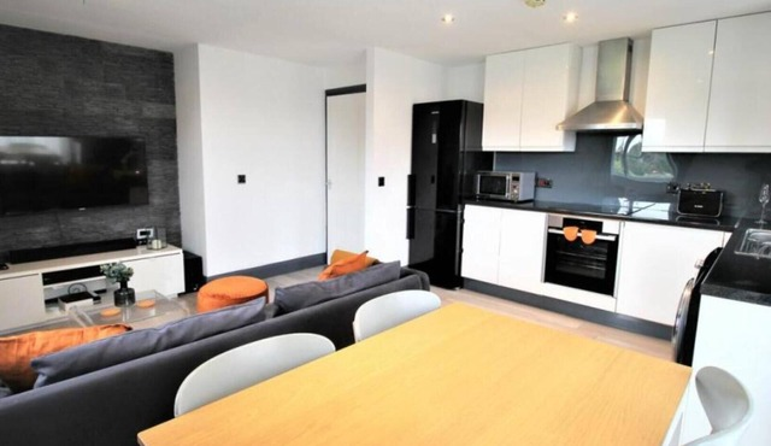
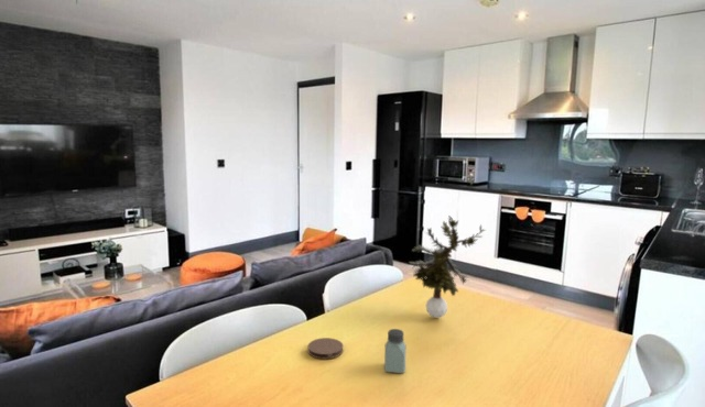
+ saltshaker [383,328,408,374]
+ coaster [307,337,345,360]
+ potted plant [408,216,487,319]
